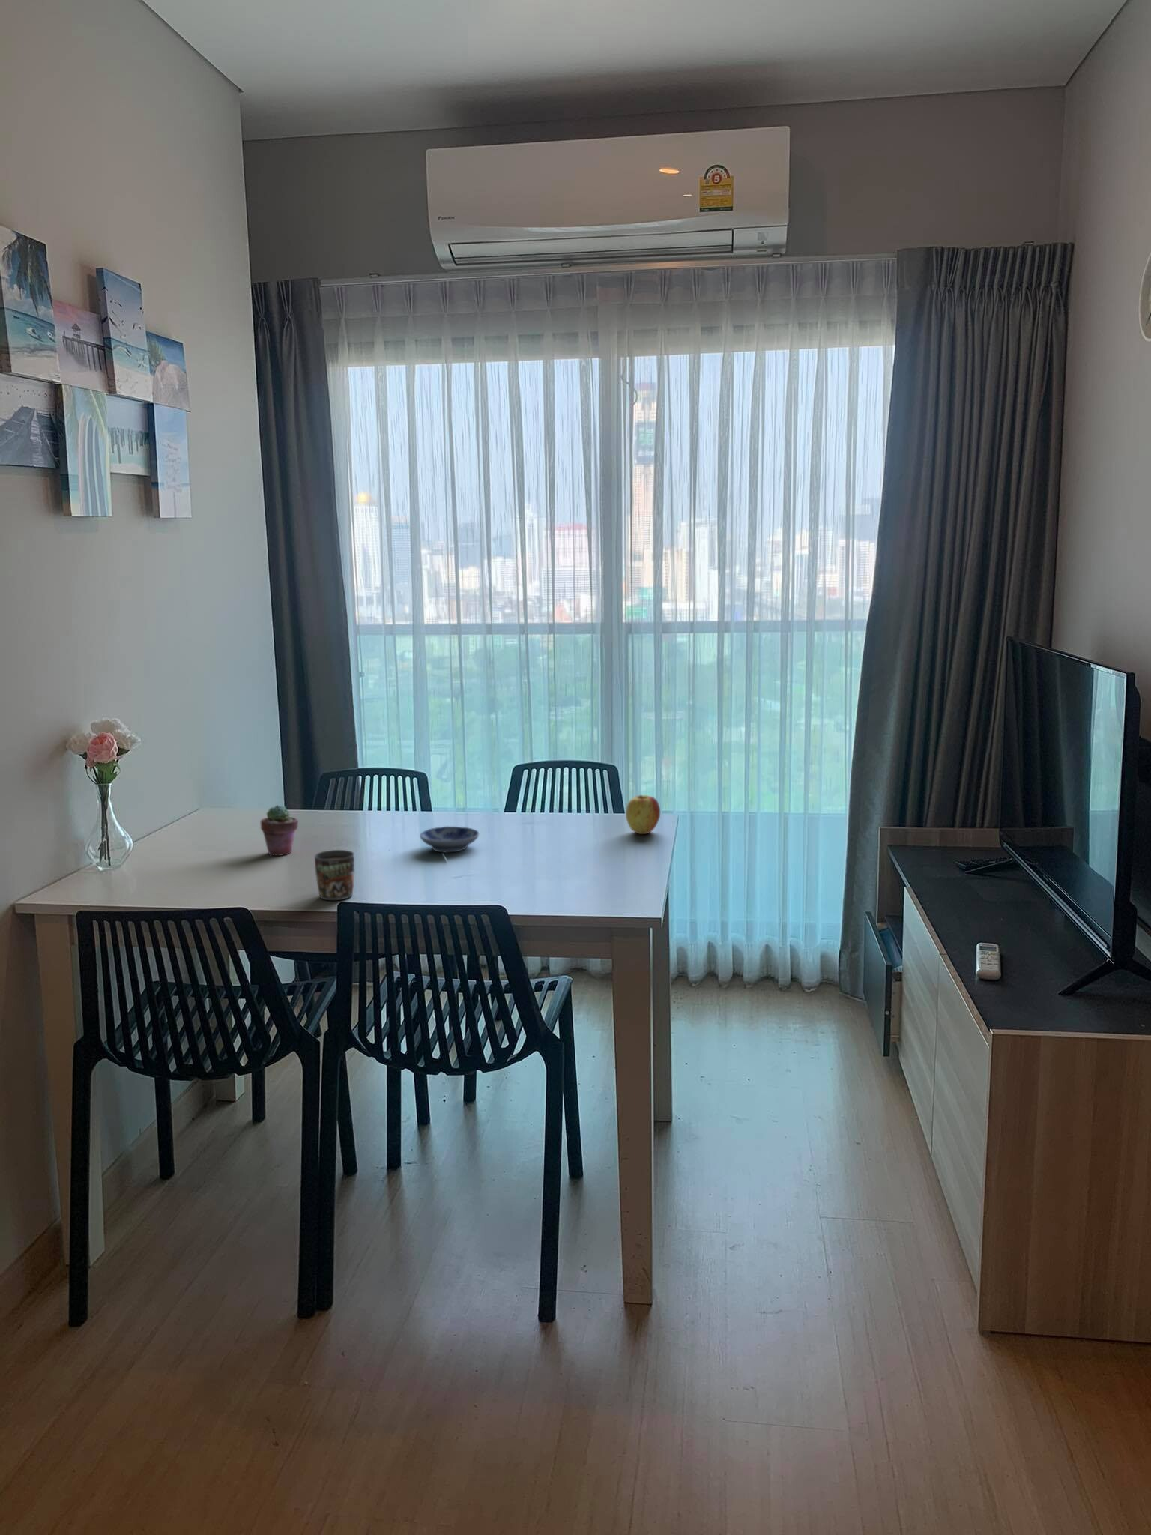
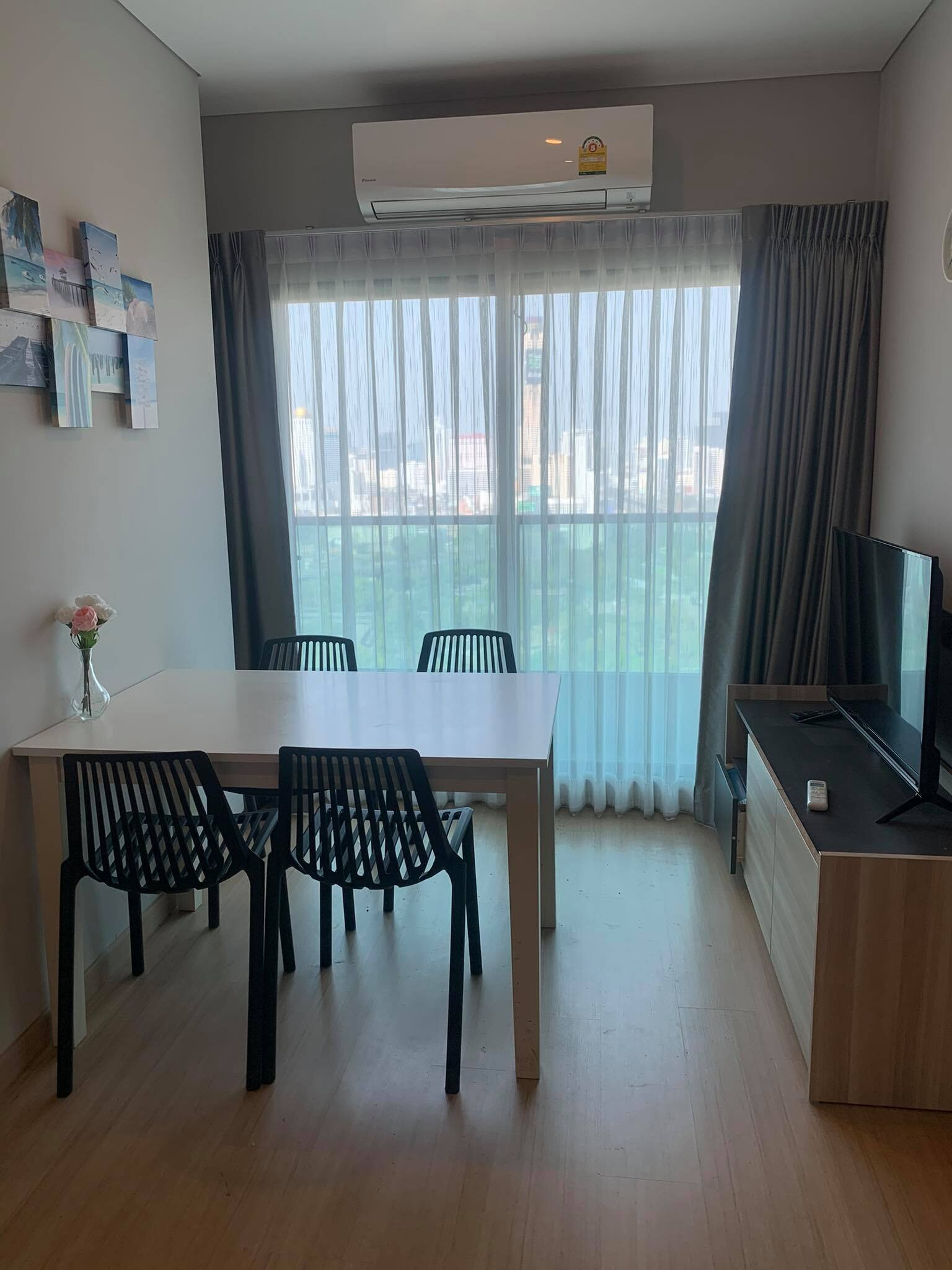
- mug [314,850,355,900]
- apple [625,794,661,835]
- bowl [418,826,480,853]
- potted succulent [260,804,299,857]
